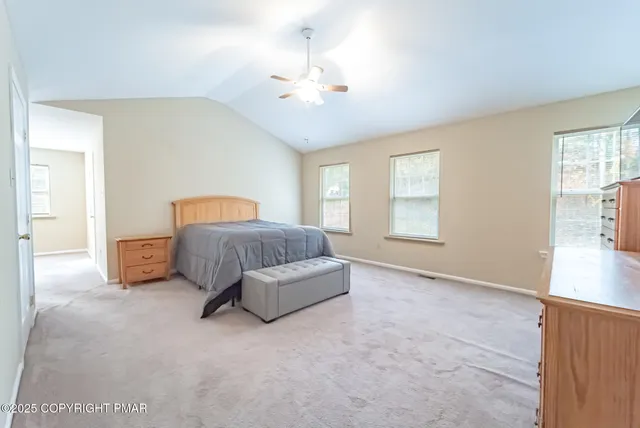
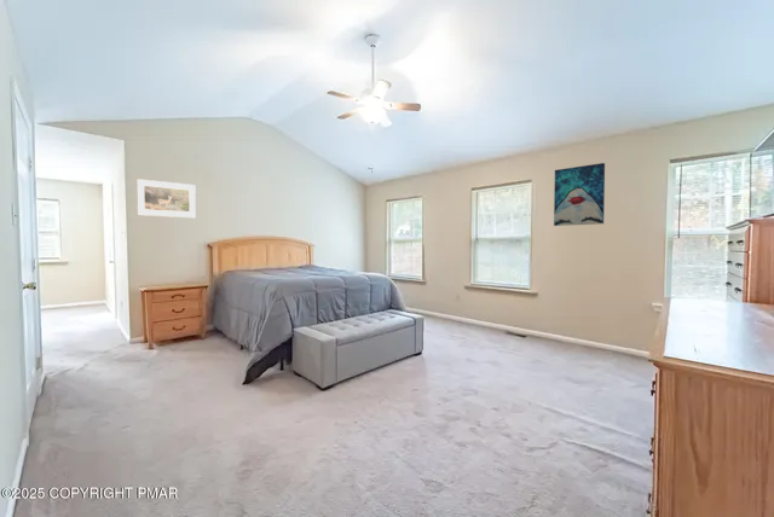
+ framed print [135,178,197,219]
+ wall art [553,162,606,227]
